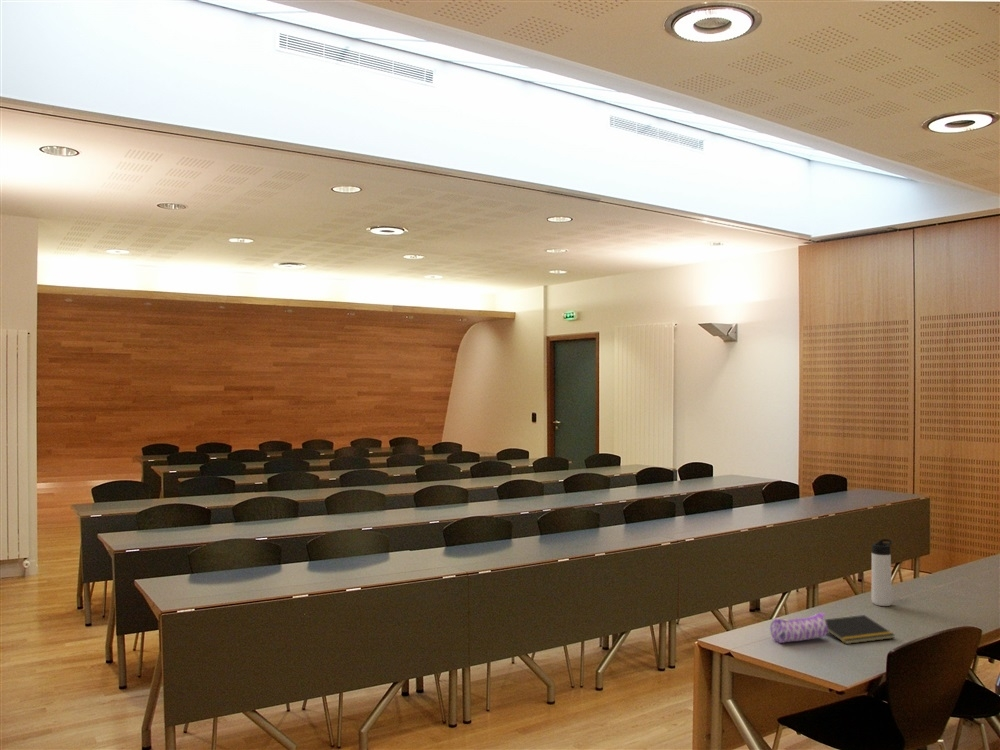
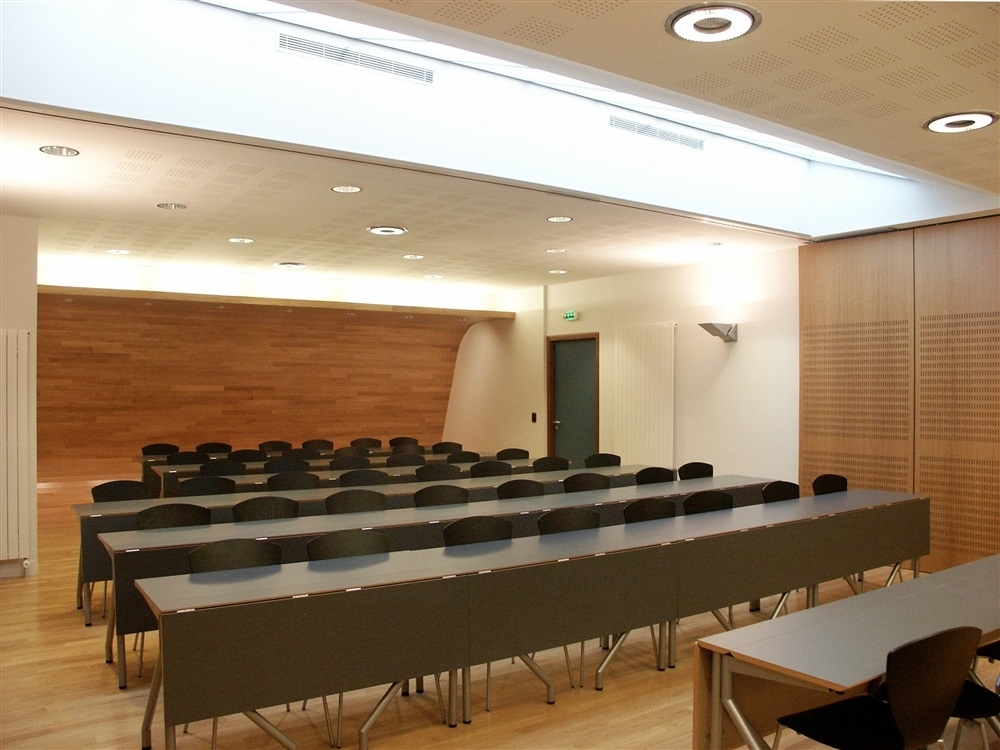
- pencil case [769,612,828,644]
- notepad [825,614,896,645]
- thermos bottle [870,538,893,607]
